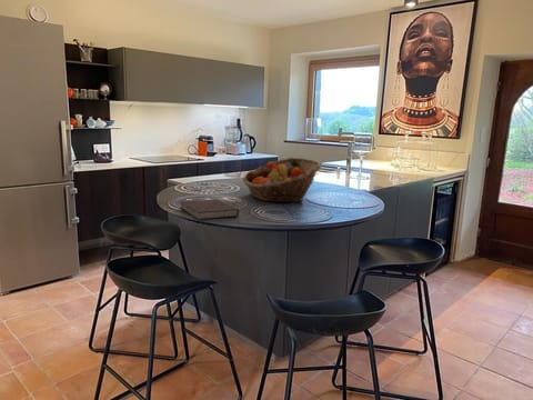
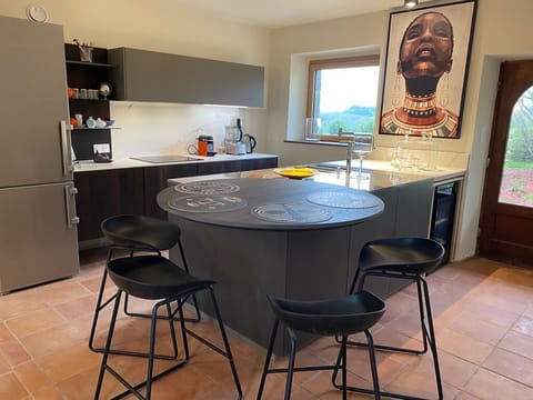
- fruit basket [241,157,323,203]
- notebook [179,198,240,221]
